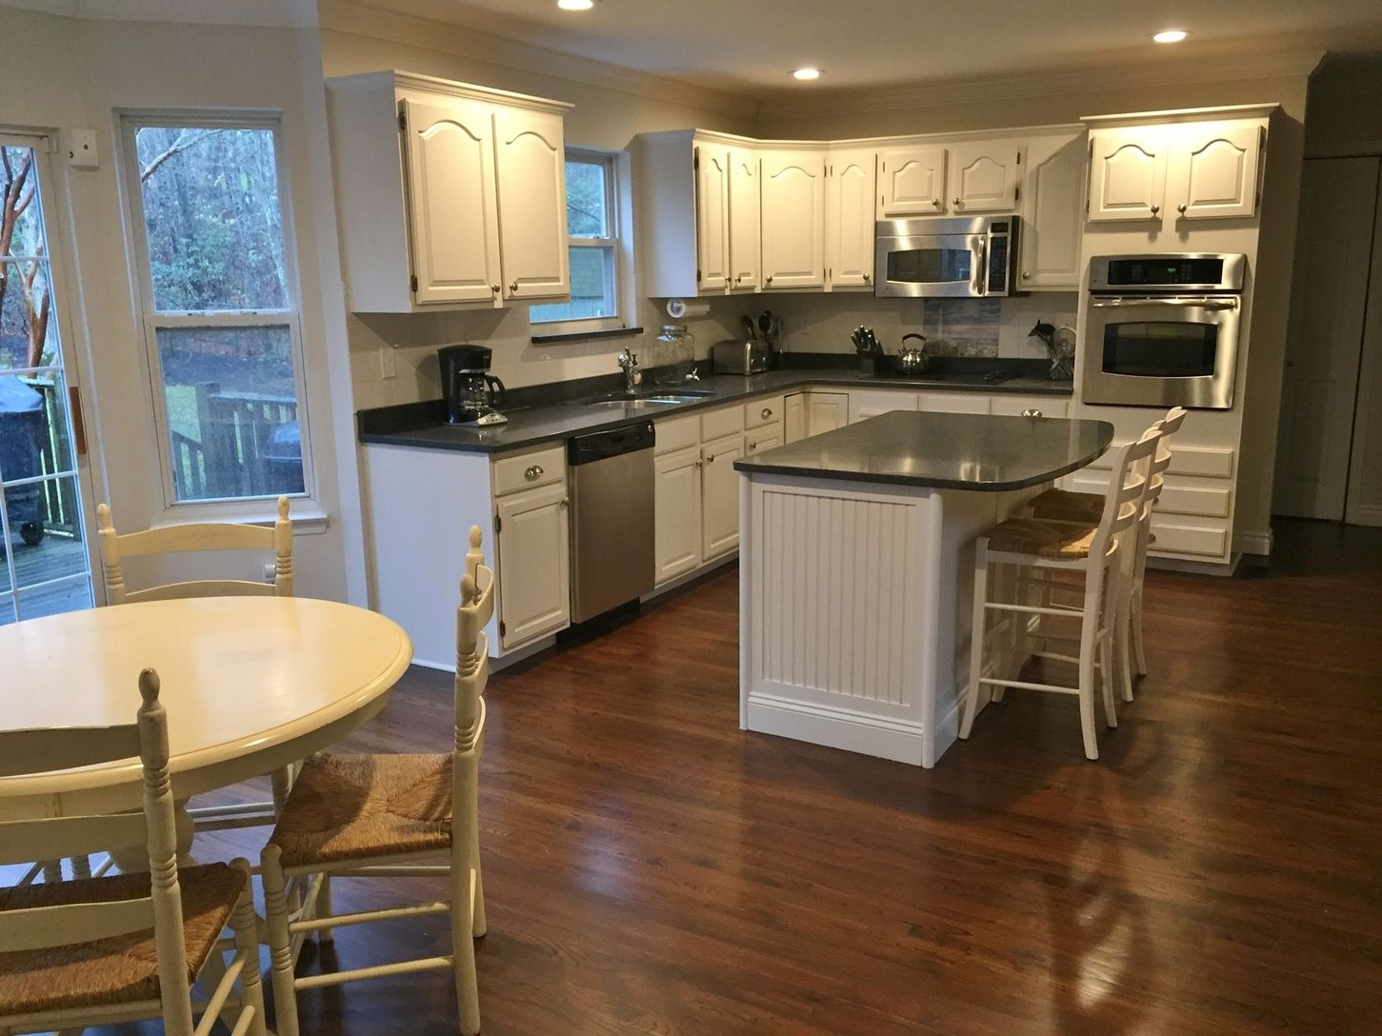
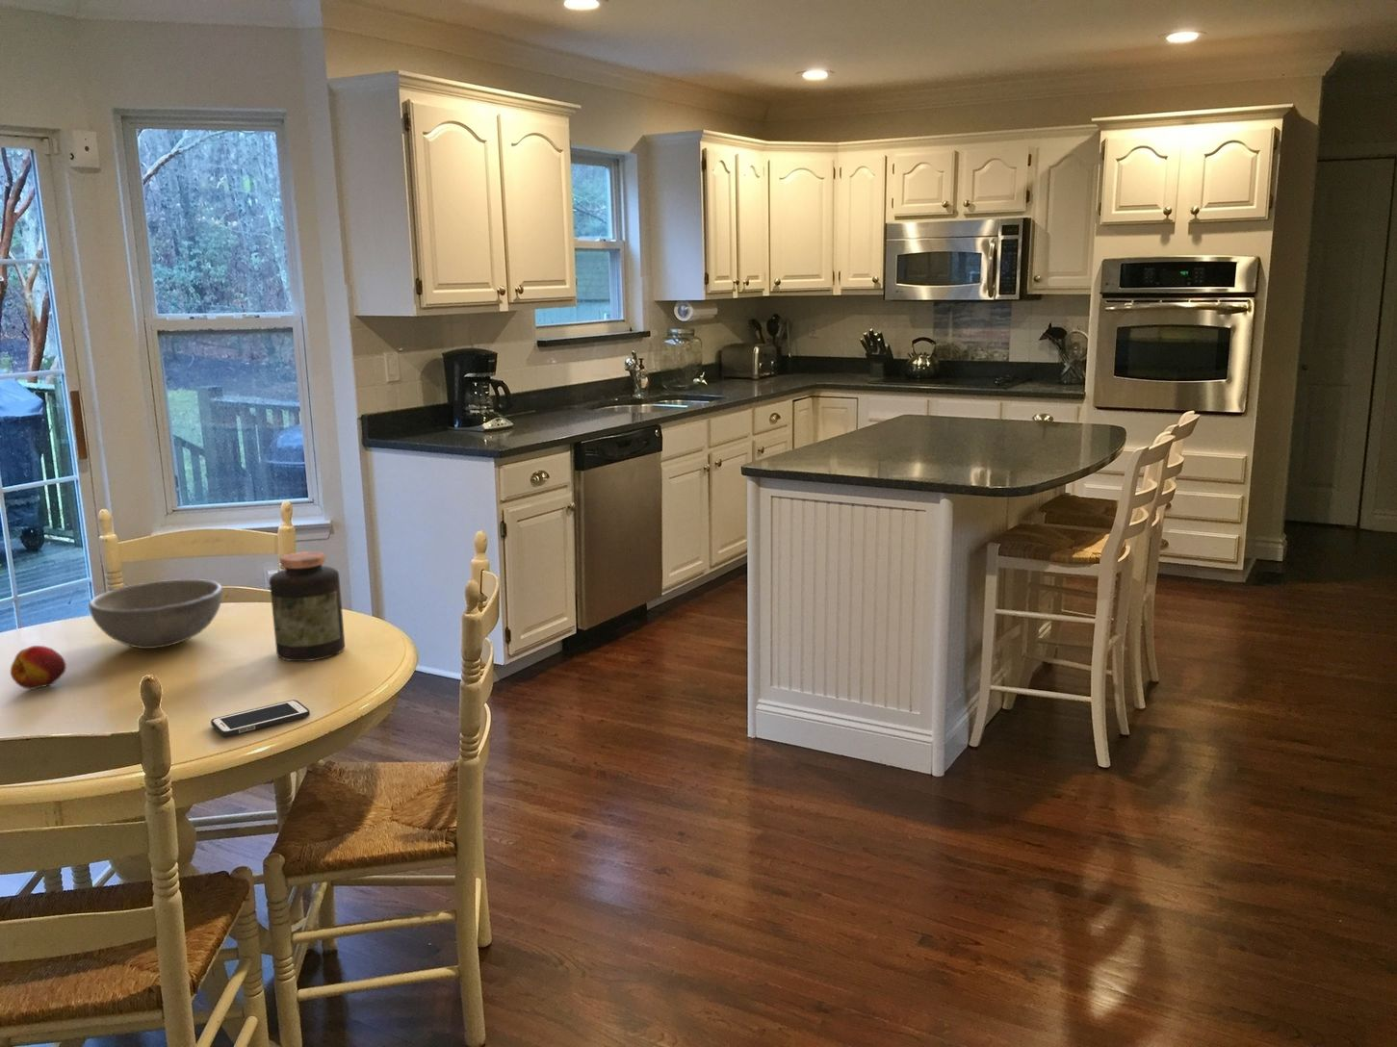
+ cell phone [210,698,311,737]
+ fruit [10,644,66,690]
+ jar [268,550,345,662]
+ bowl [88,578,223,650]
